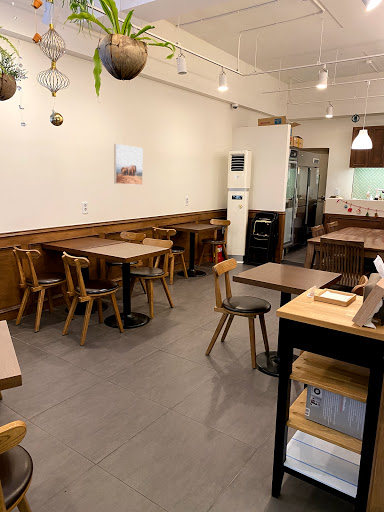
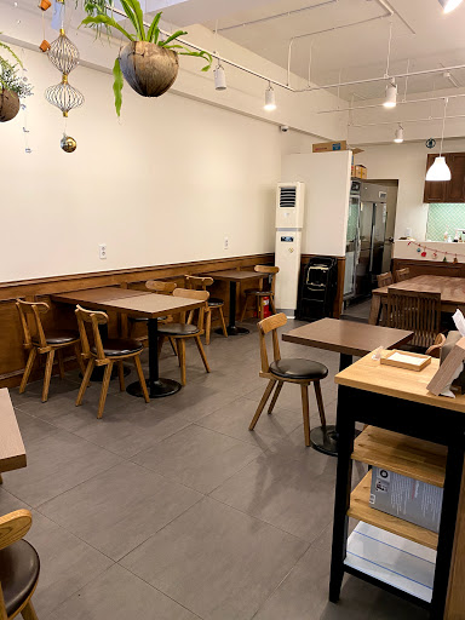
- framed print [113,143,144,186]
